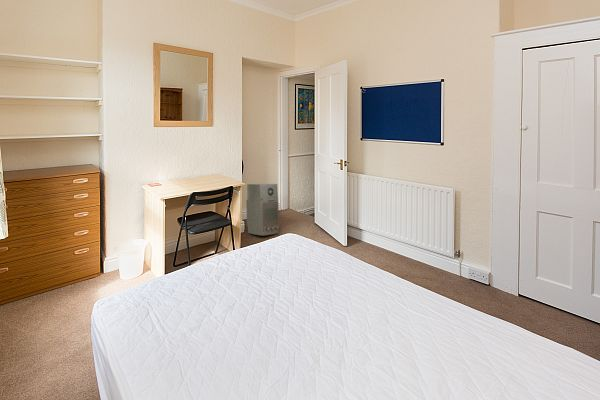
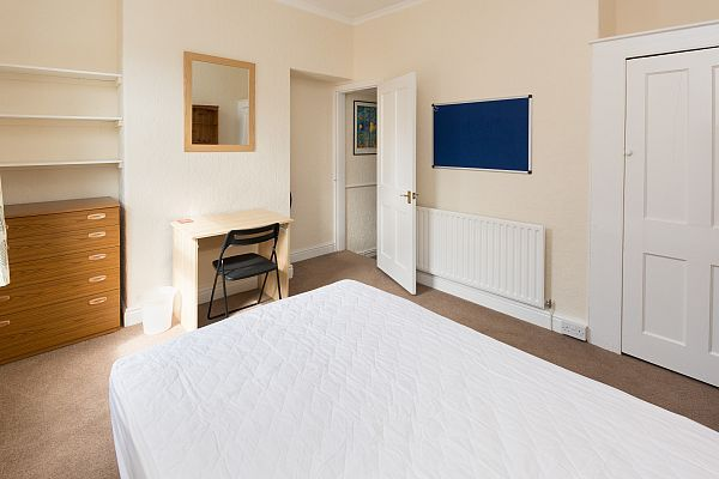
- air purifier [245,183,280,236]
